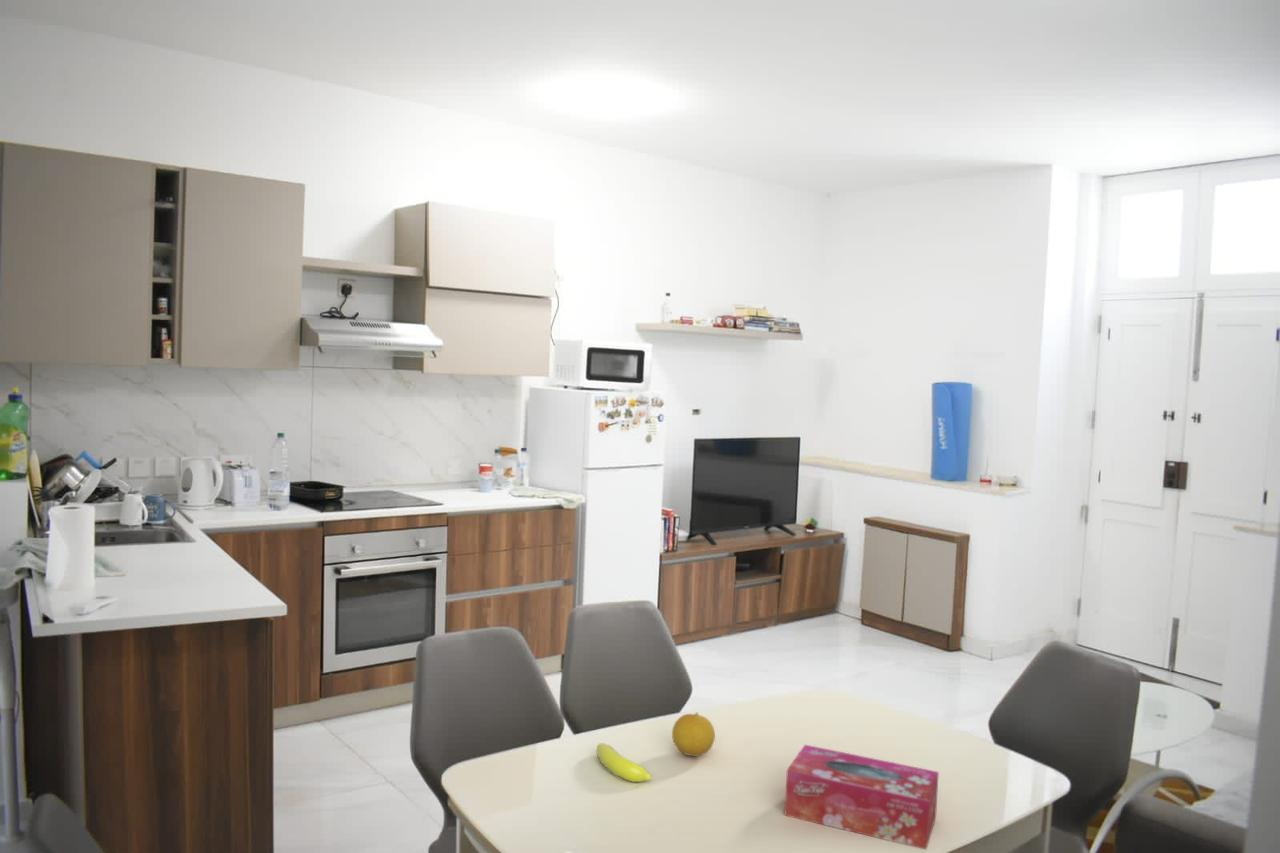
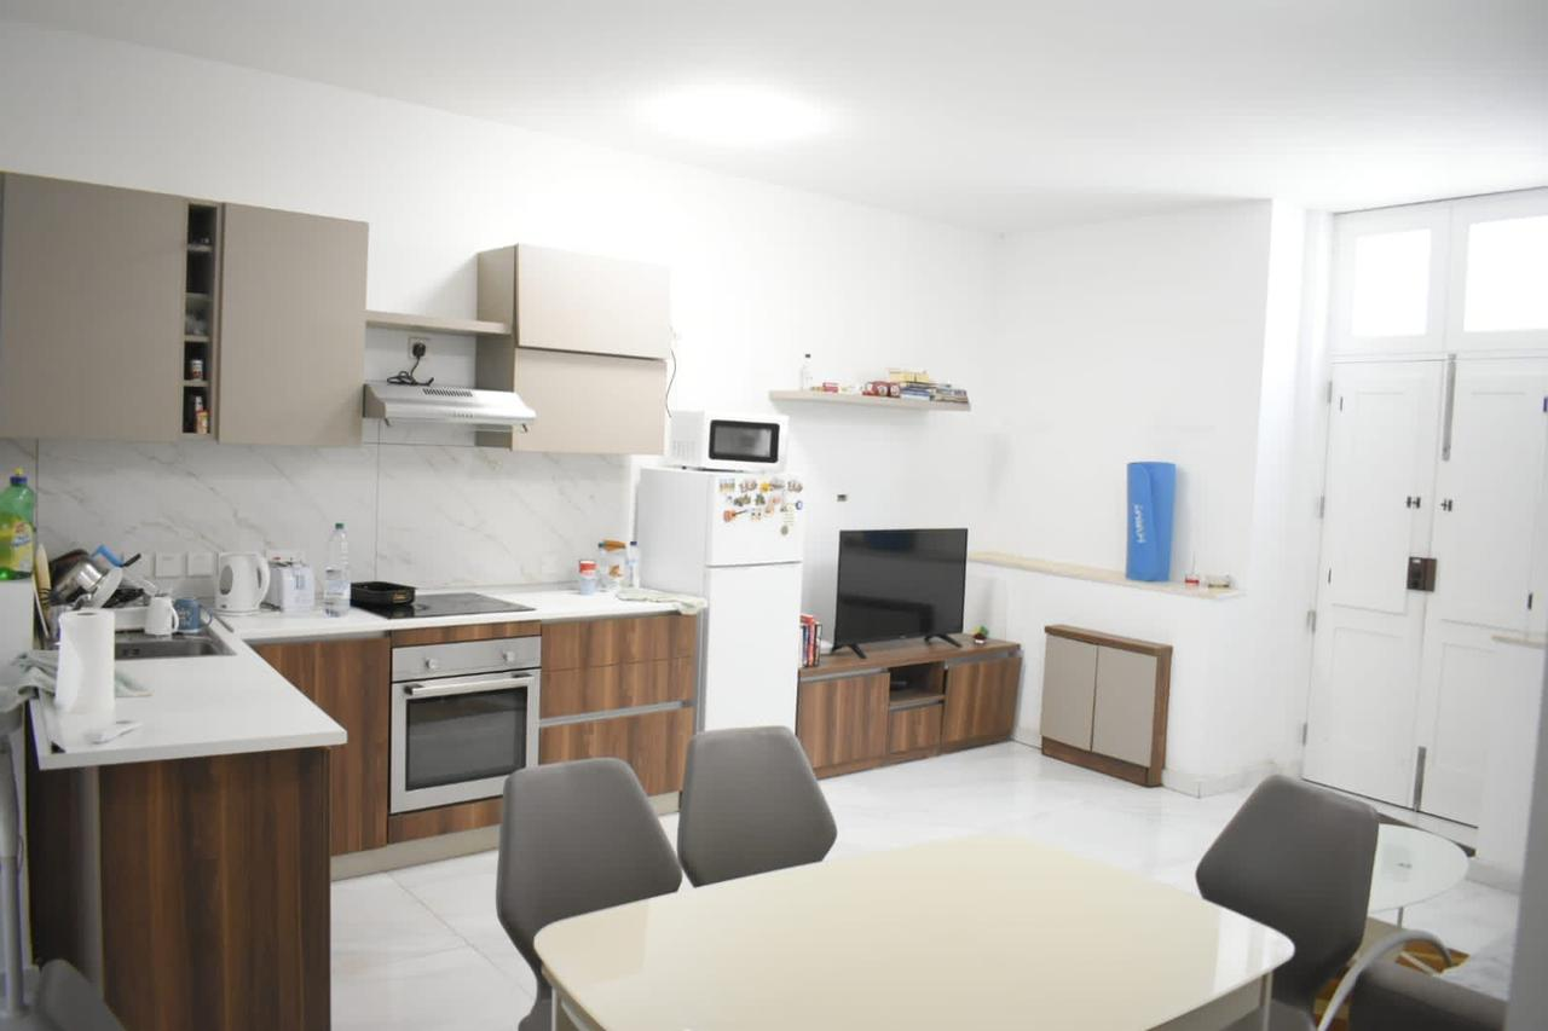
- tissue box [783,744,940,851]
- banana [595,742,652,783]
- fruit [671,711,716,757]
